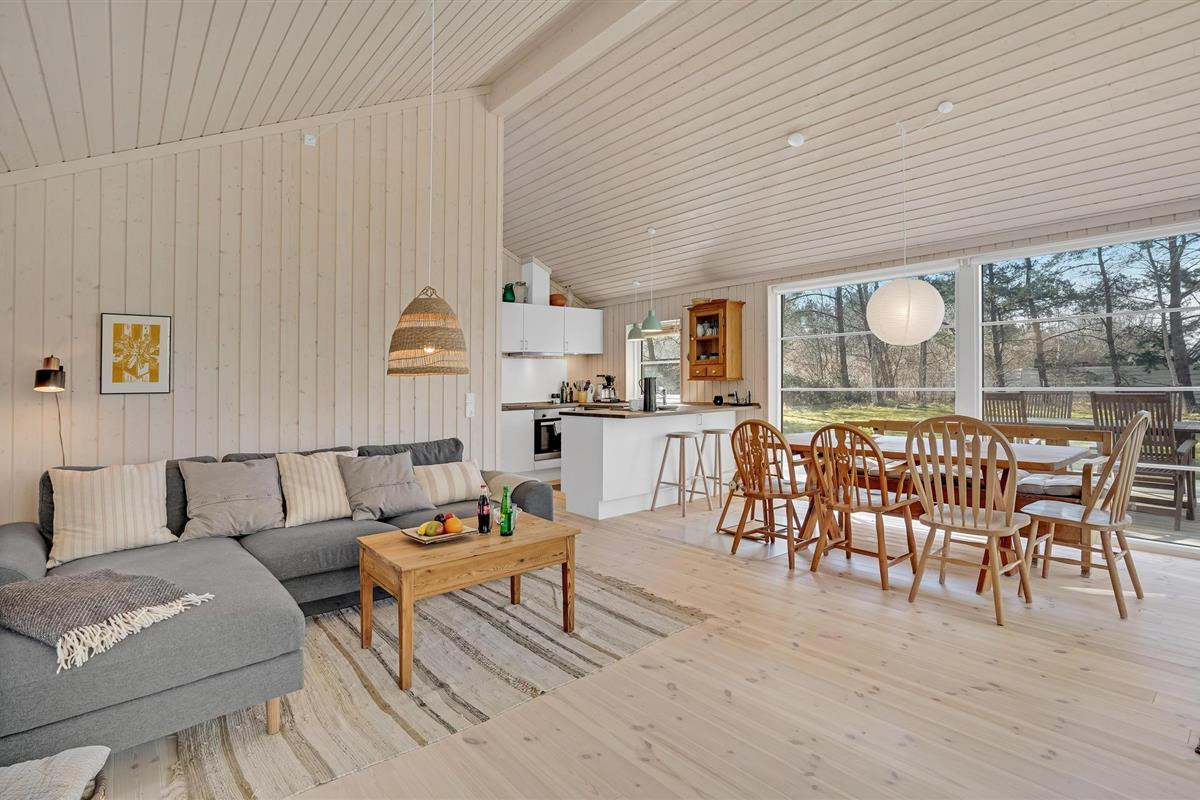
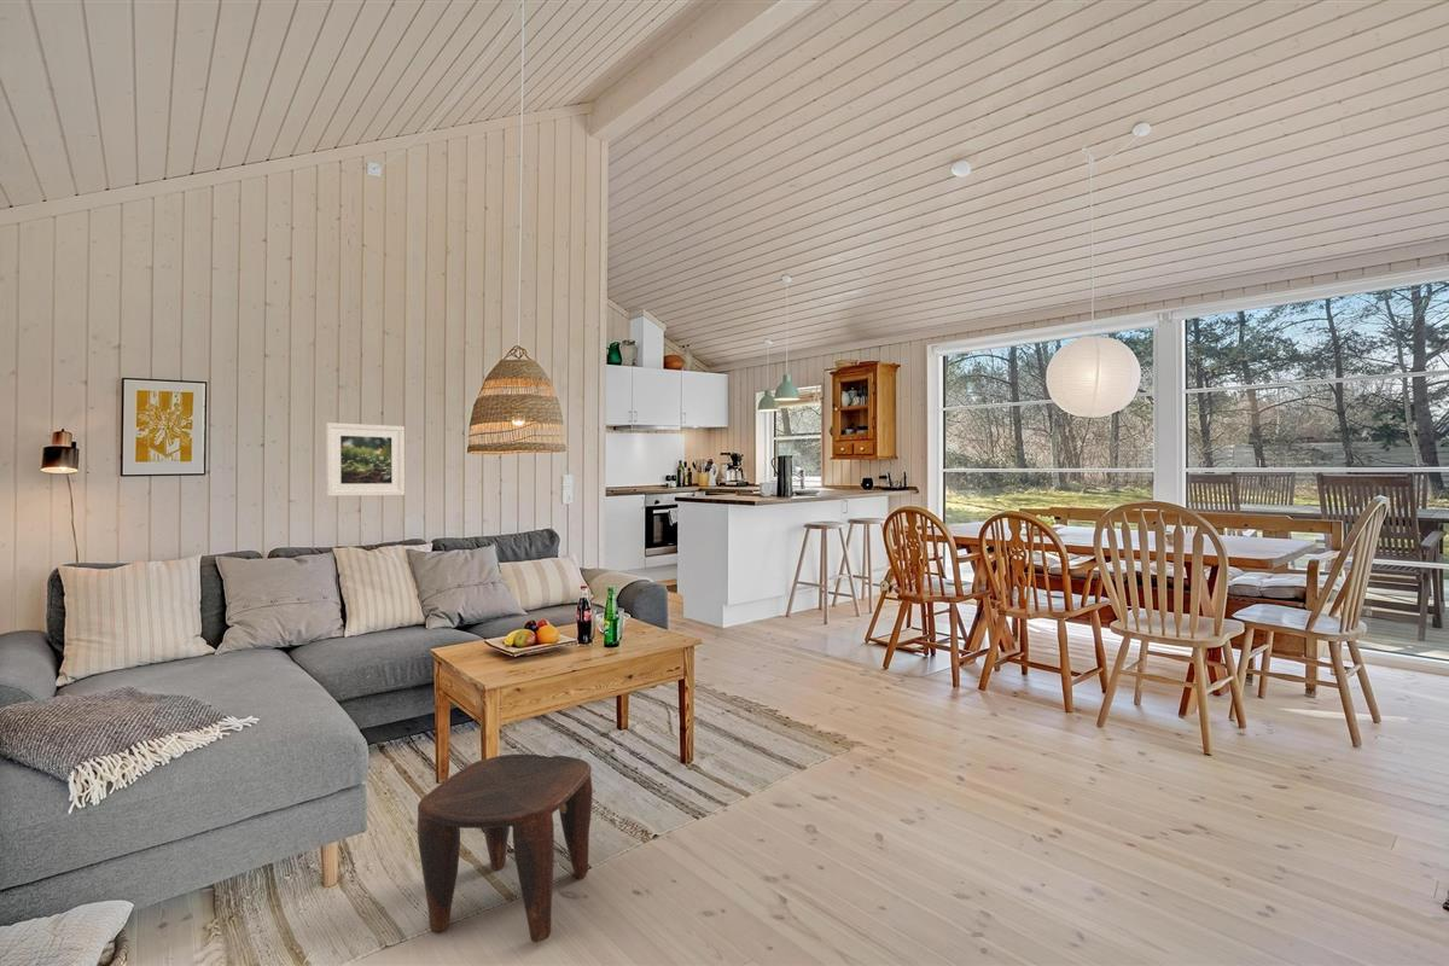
+ stool [417,753,594,944]
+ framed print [325,421,406,497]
